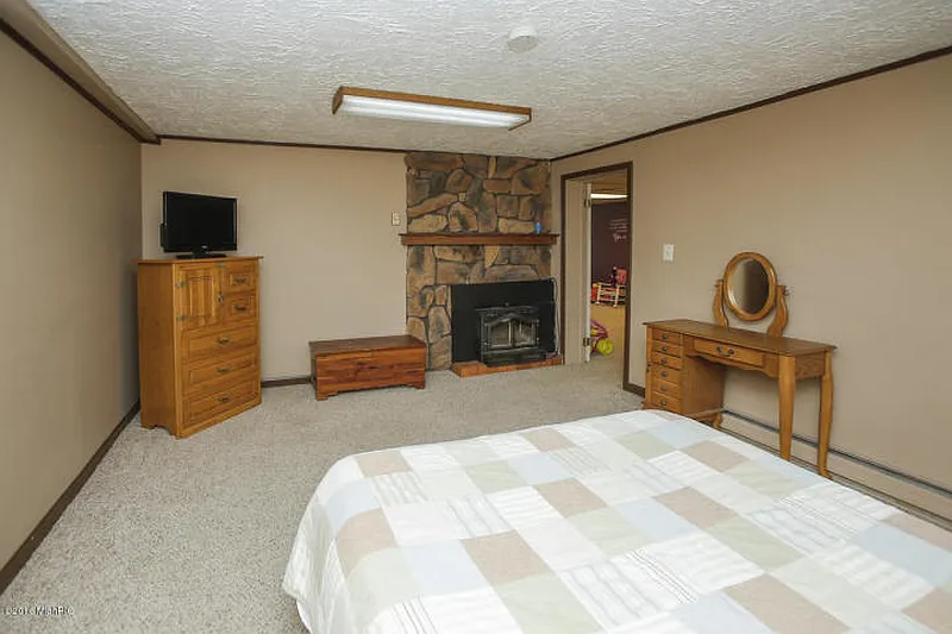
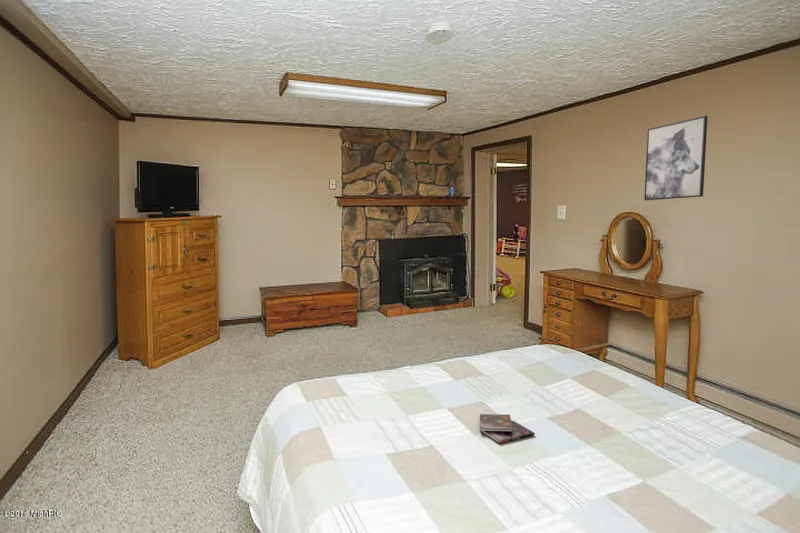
+ booklet [479,413,536,444]
+ wall art [643,115,709,201]
